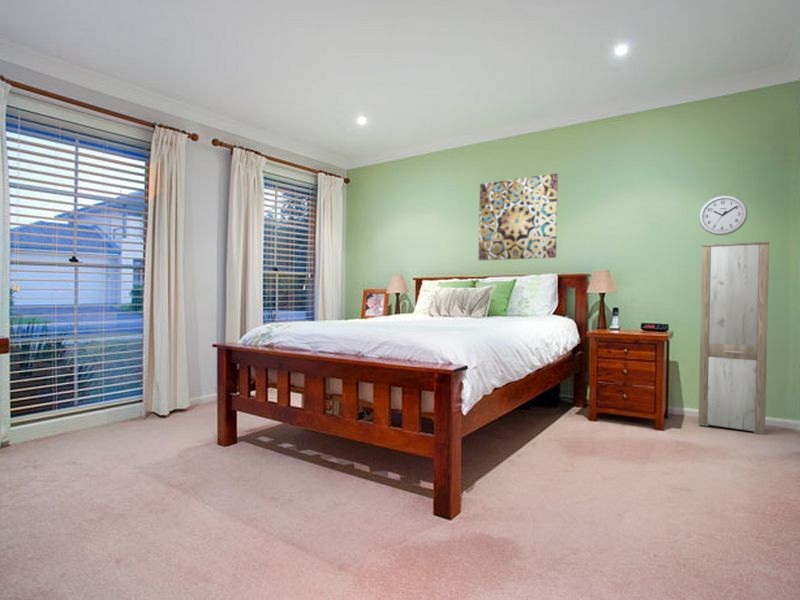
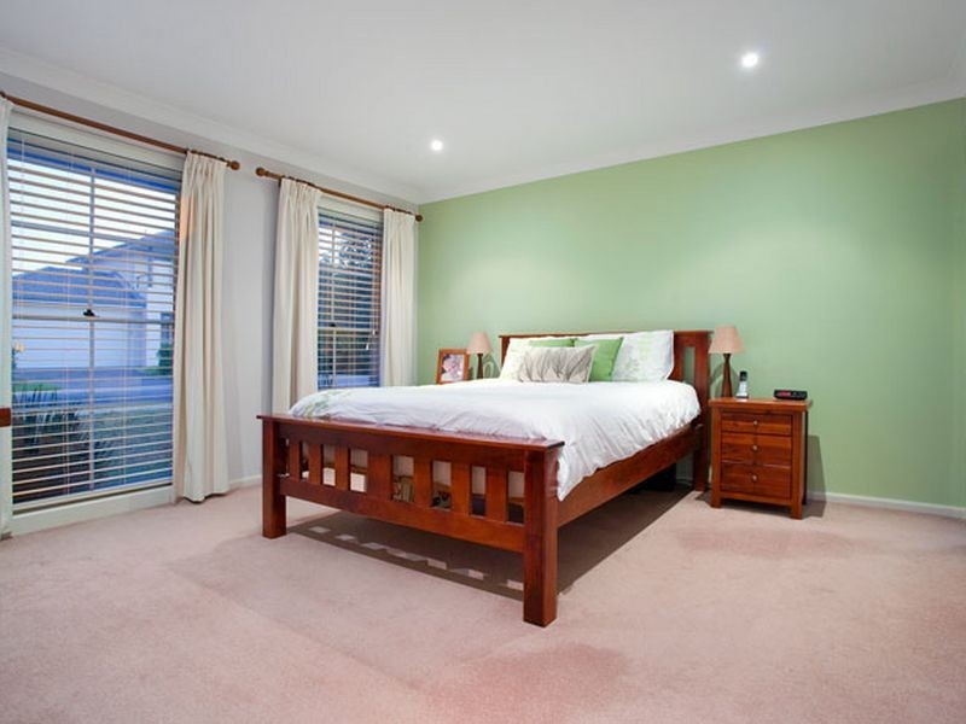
- wall clock [698,194,749,236]
- wall art [478,172,559,261]
- cabinet [697,241,770,435]
